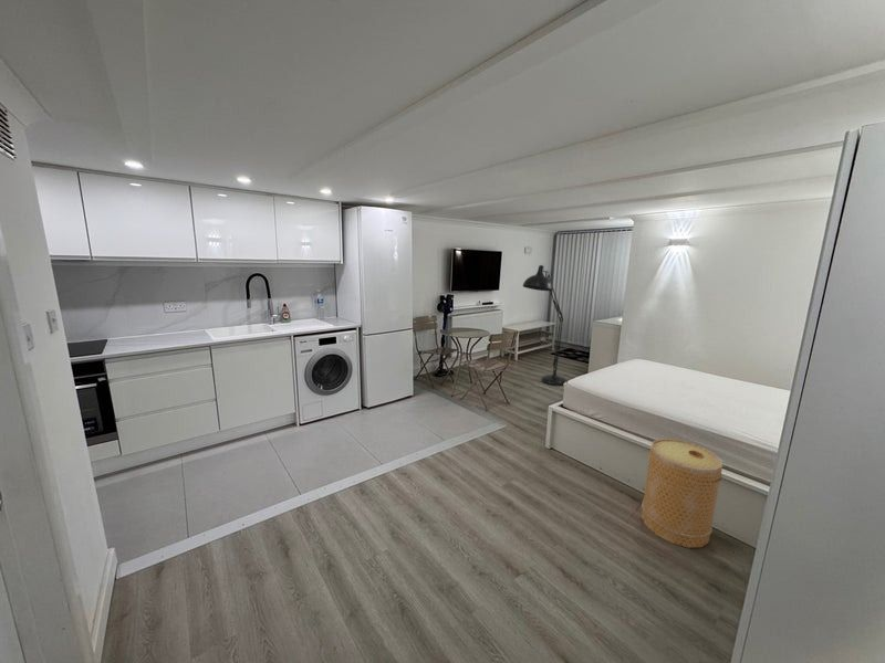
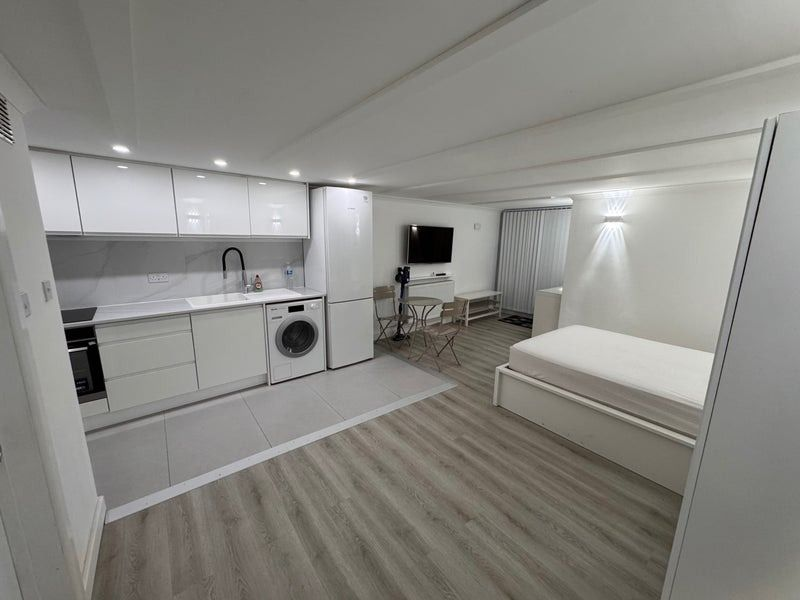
- floor lamp [522,264,568,387]
- basket [641,438,723,548]
